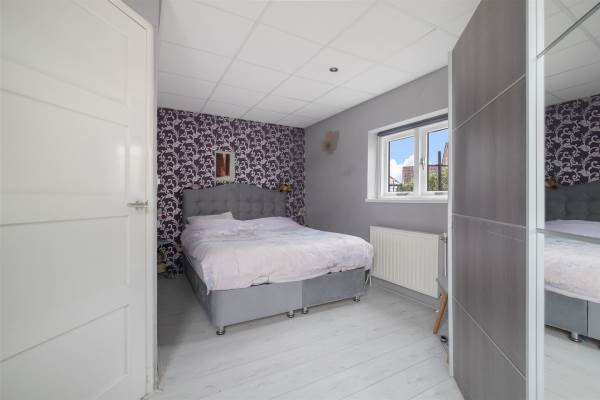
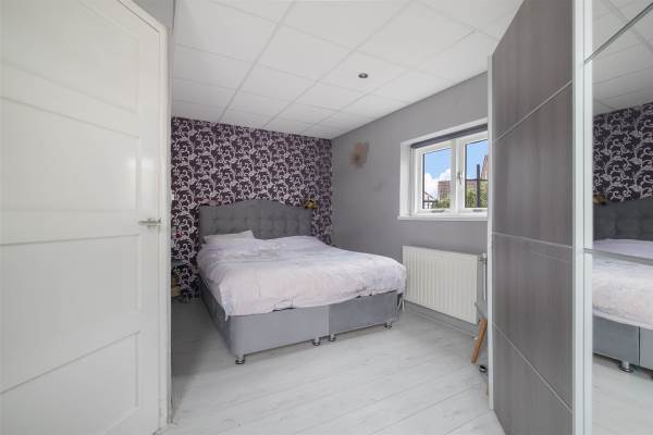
- wall art [214,149,236,183]
